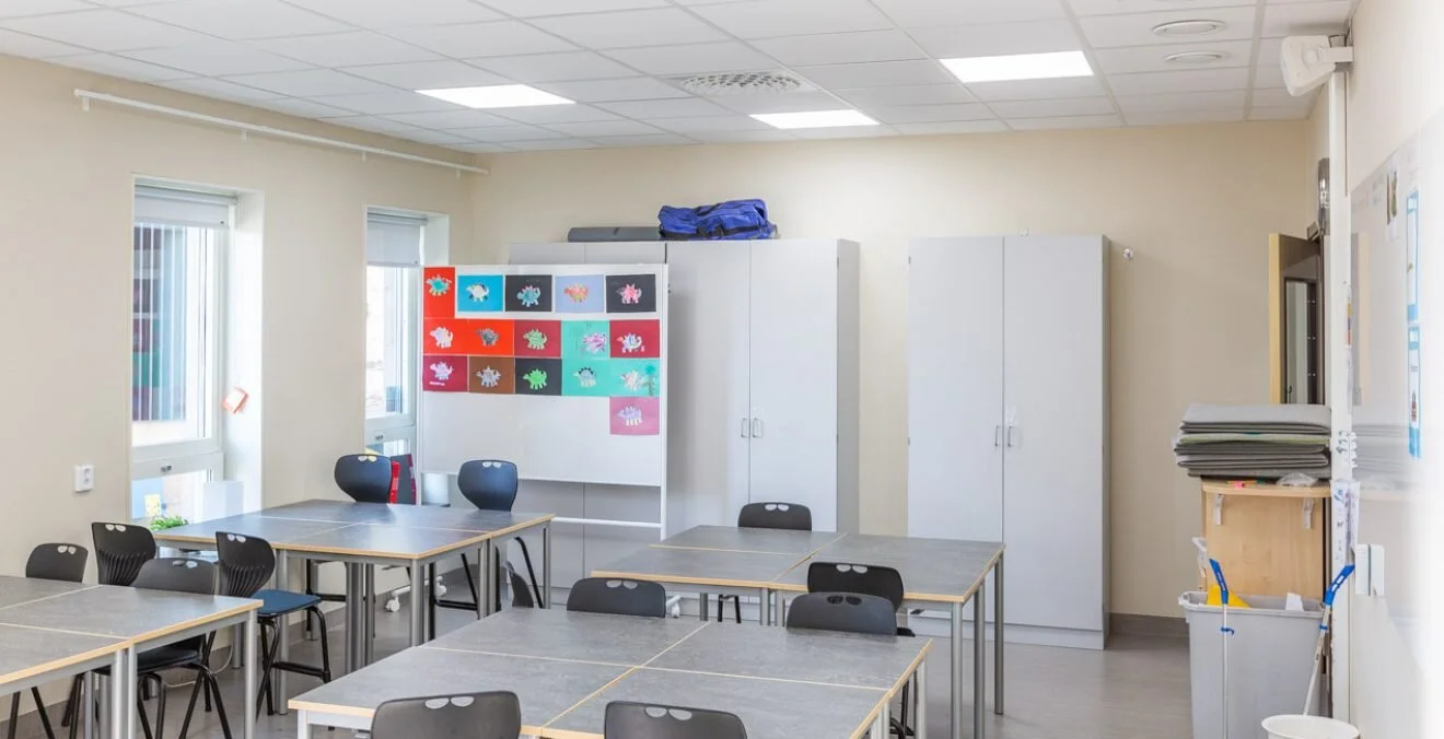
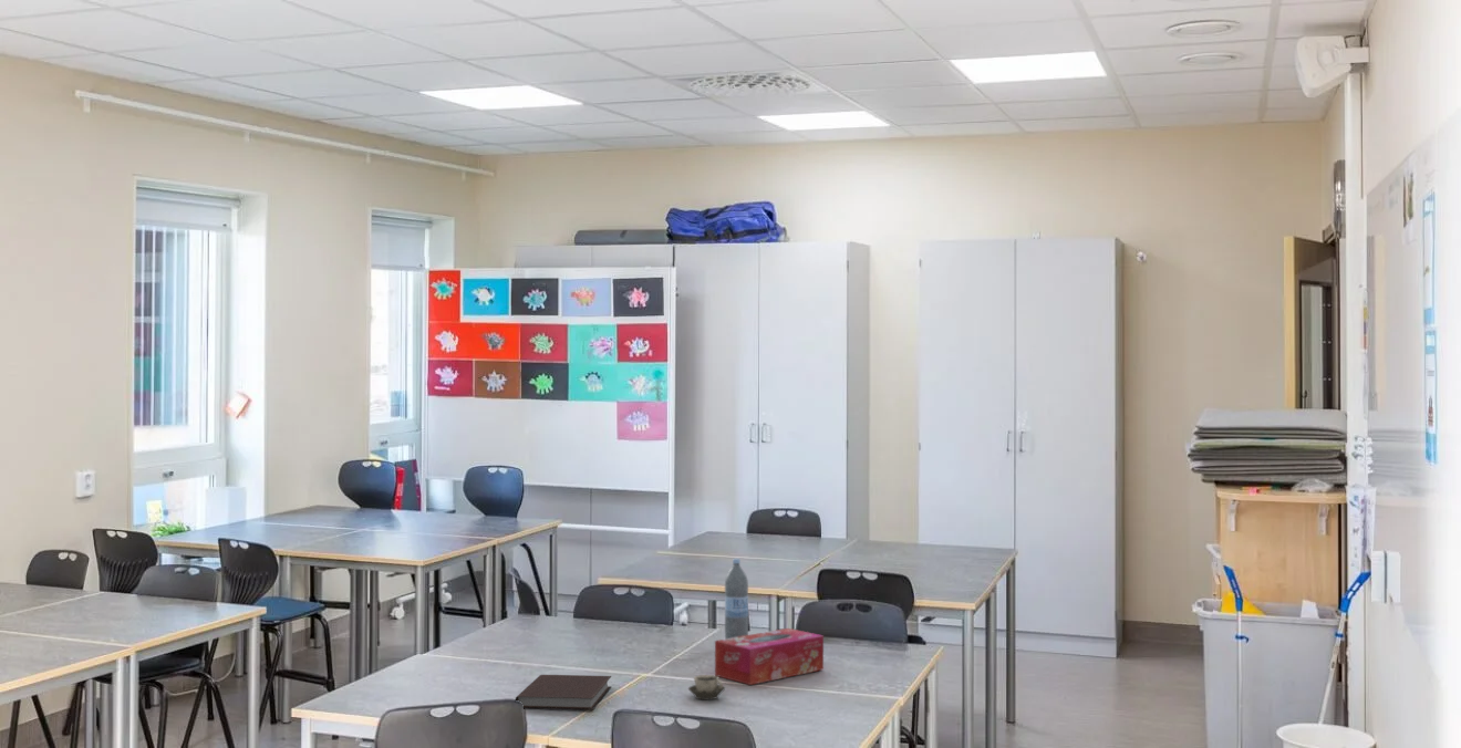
+ cup [687,674,726,700]
+ water bottle [724,558,749,640]
+ notebook [515,674,612,710]
+ tissue box [714,627,825,686]
